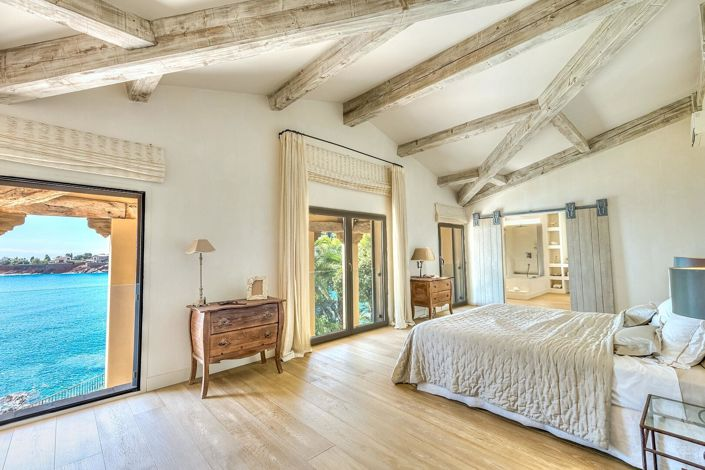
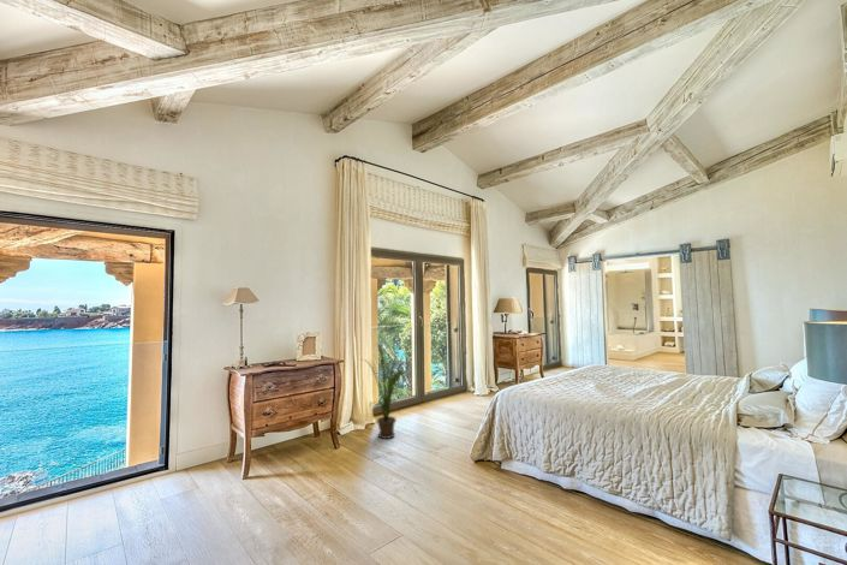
+ house plant [360,343,410,440]
